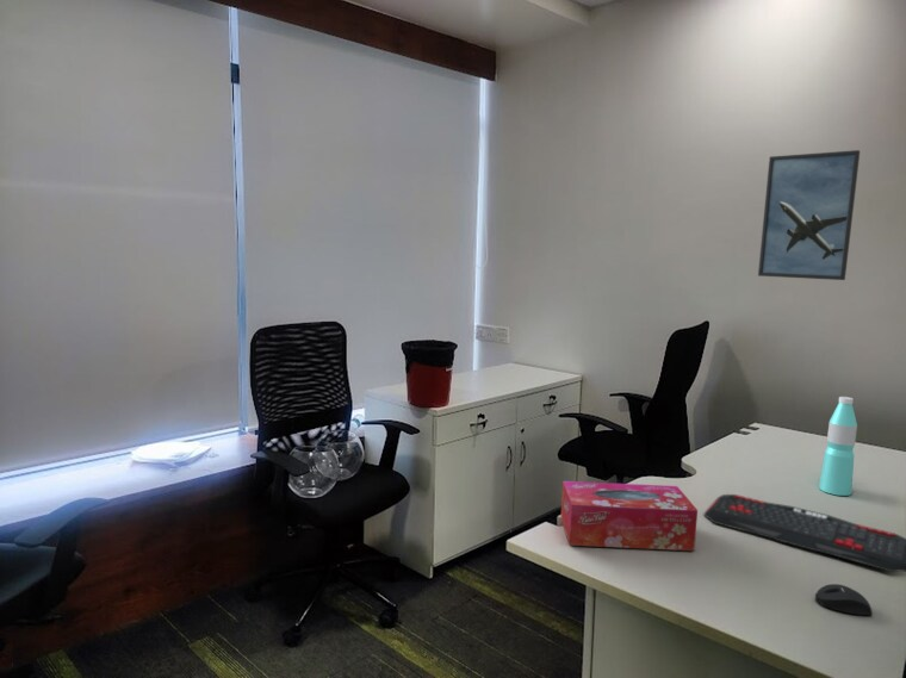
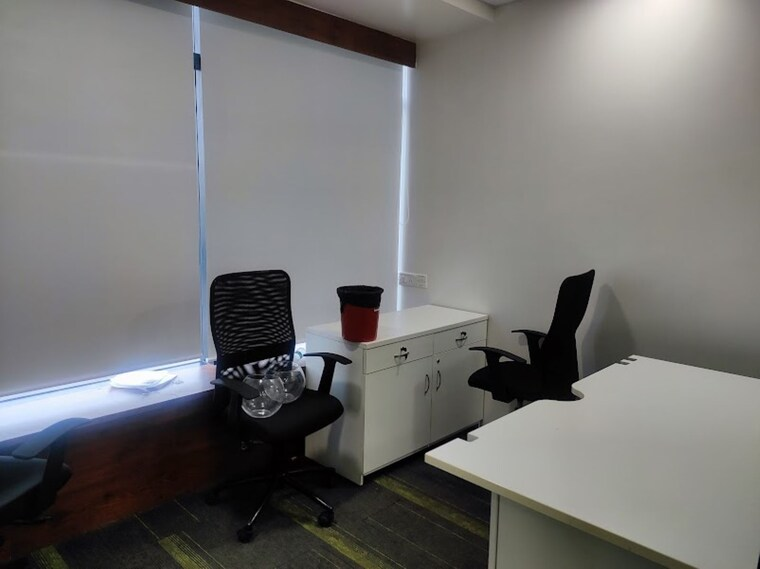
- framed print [757,149,861,281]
- tissue box [560,480,699,552]
- keyboard [702,493,906,573]
- mouse [814,583,873,616]
- water bottle [818,396,858,497]
